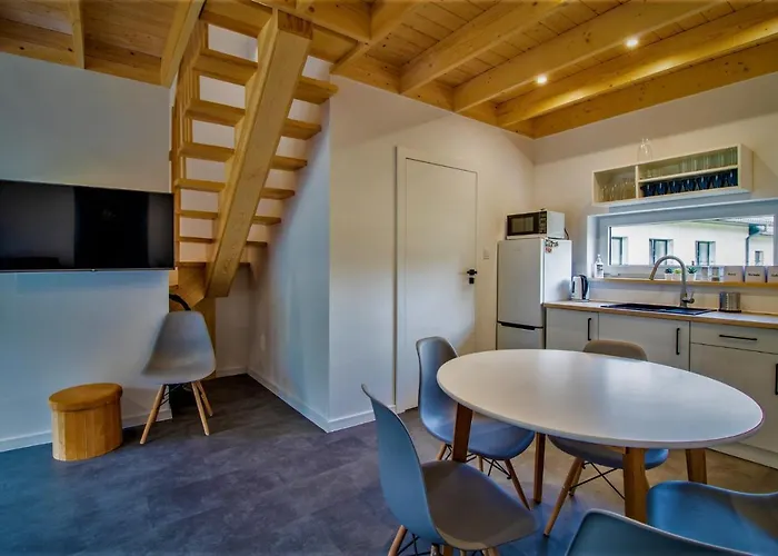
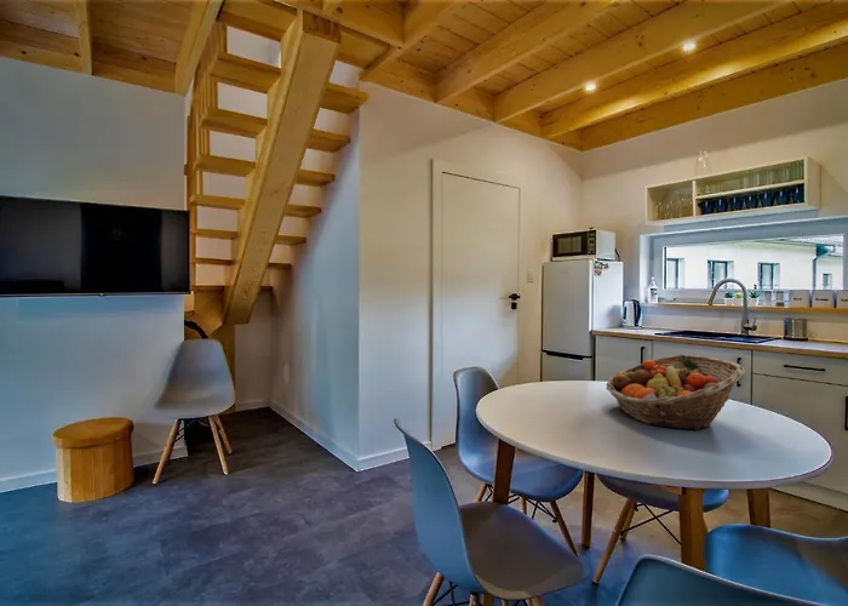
+ fruit basket [606,354,746,431]
